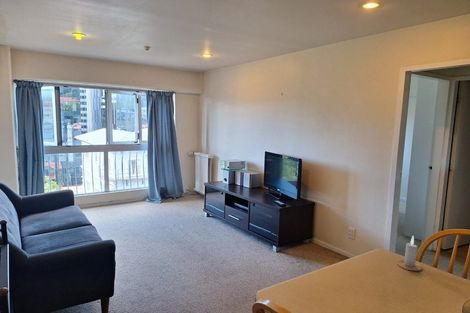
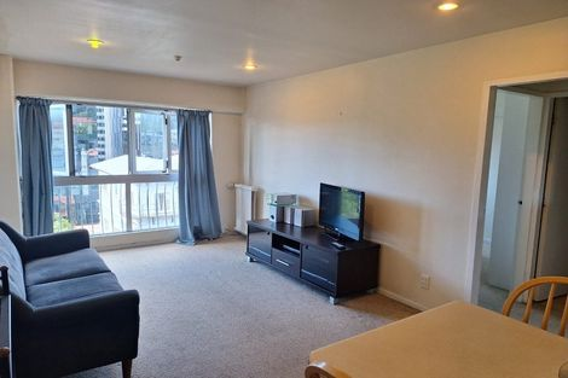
- candle [396,236,423,272]
